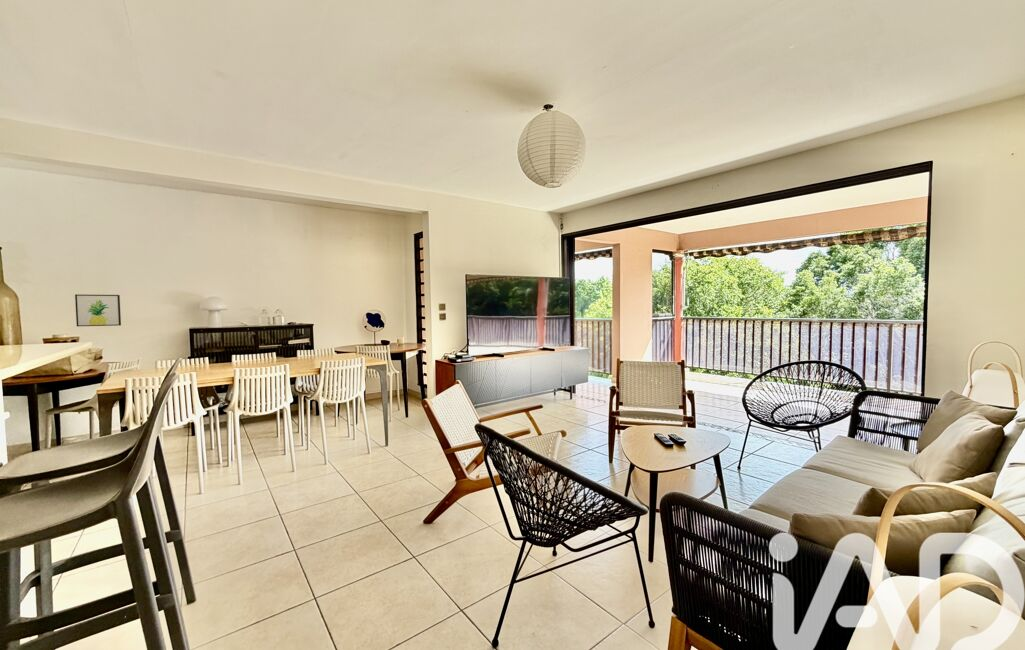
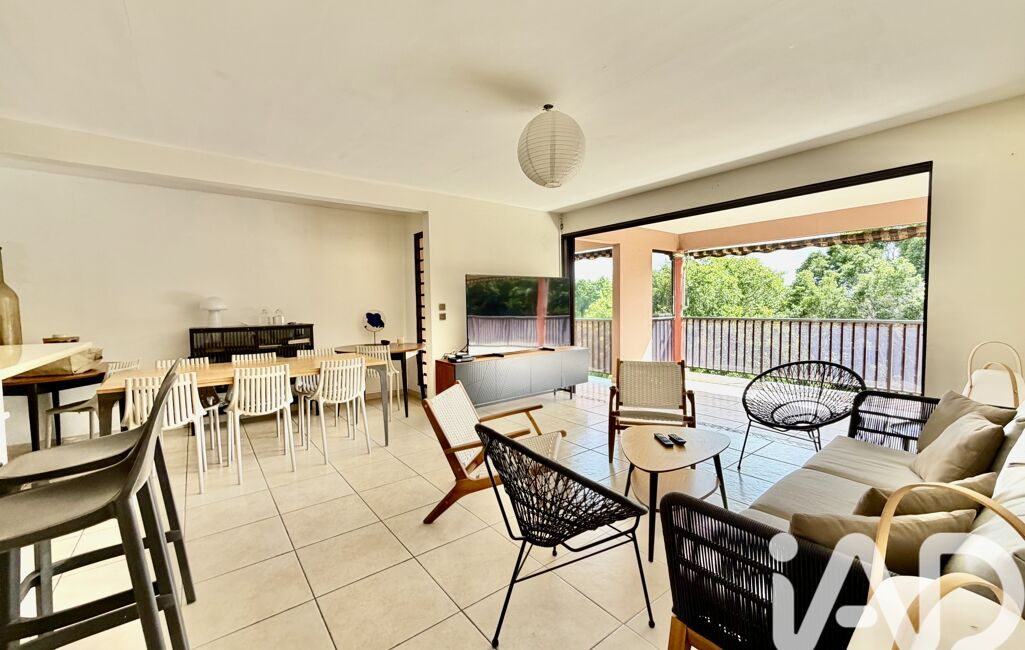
- wall art [74,294,122,327]
